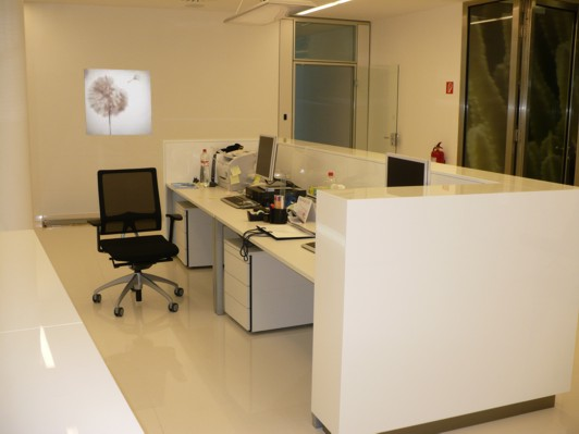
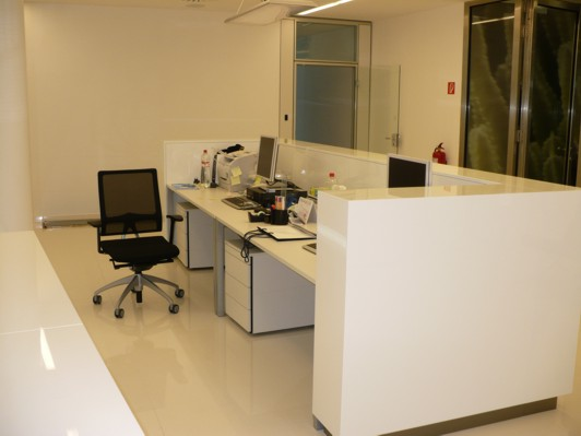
- wall art [83,67,152,136]
